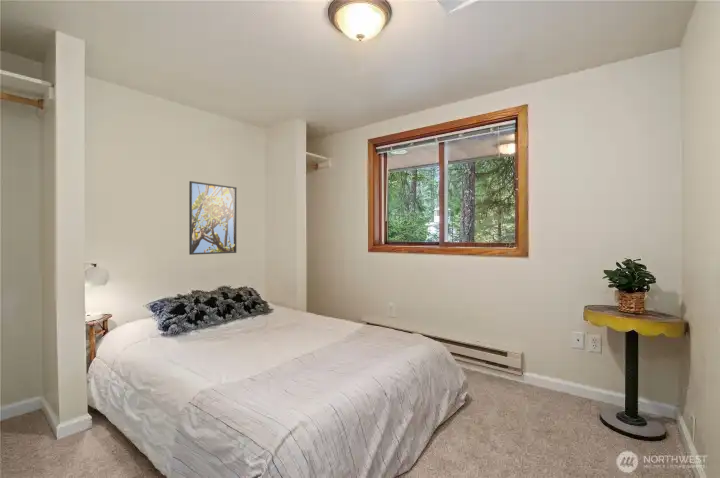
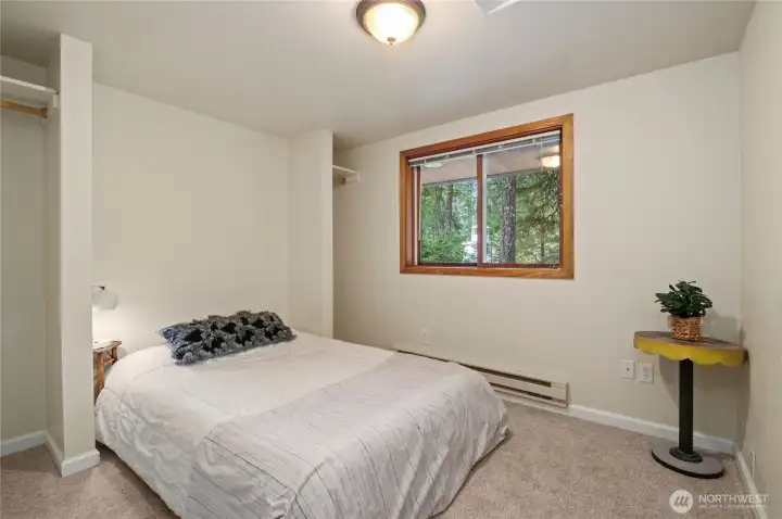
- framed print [188,180,238,256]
